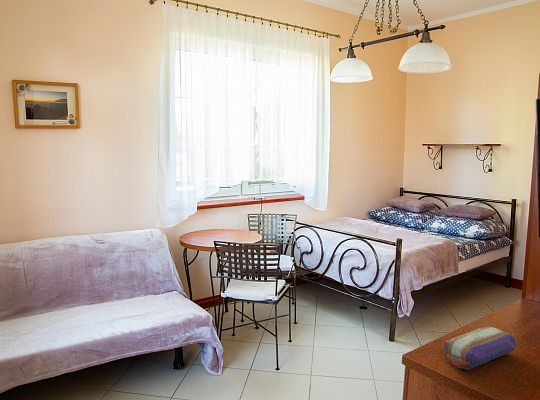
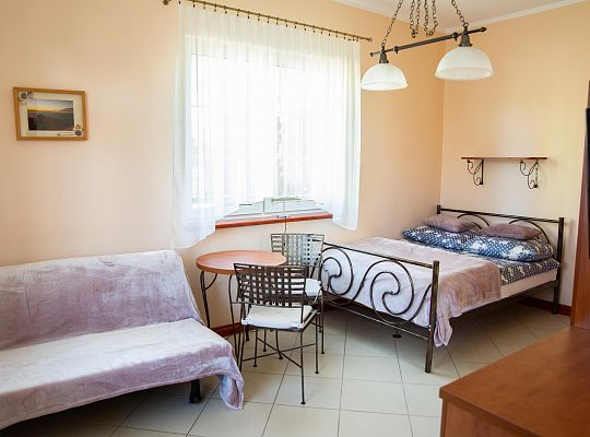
- pencil case [444,326,517,371]
